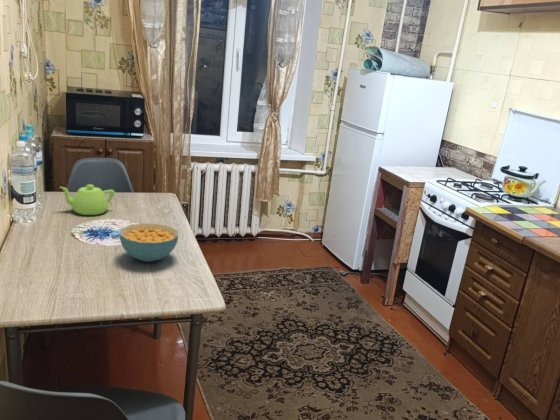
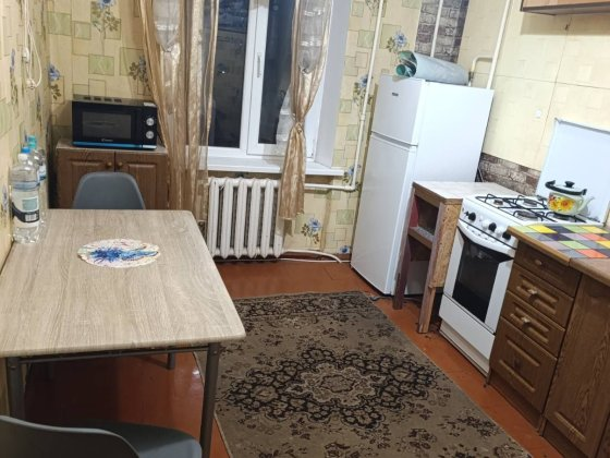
- teapot [59,183,115,216]
- cereal bowl [119,222,179,263]
